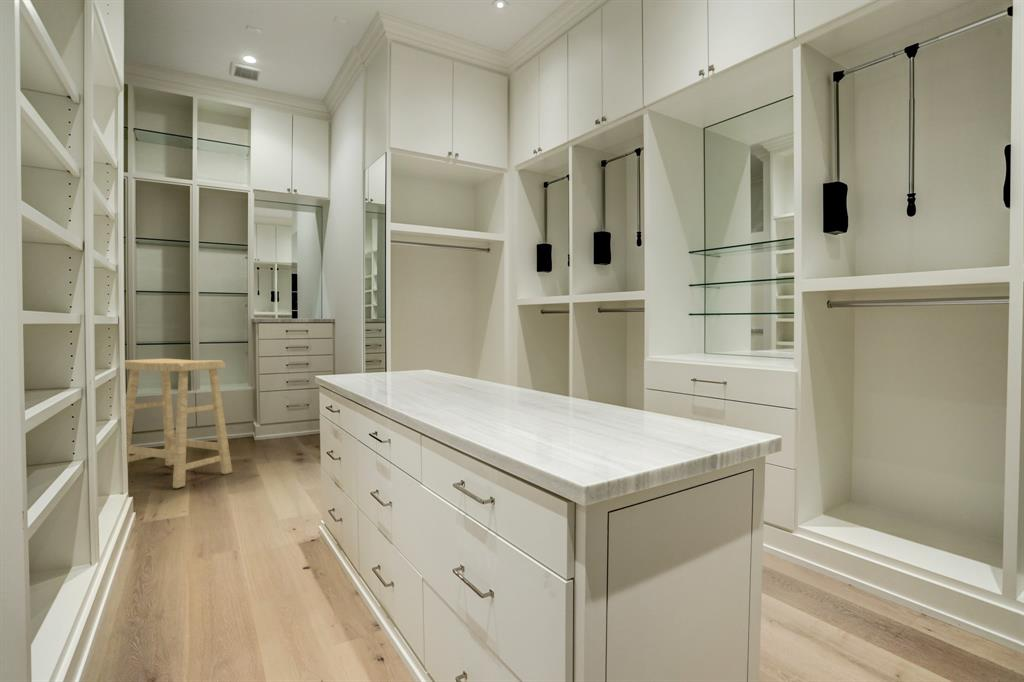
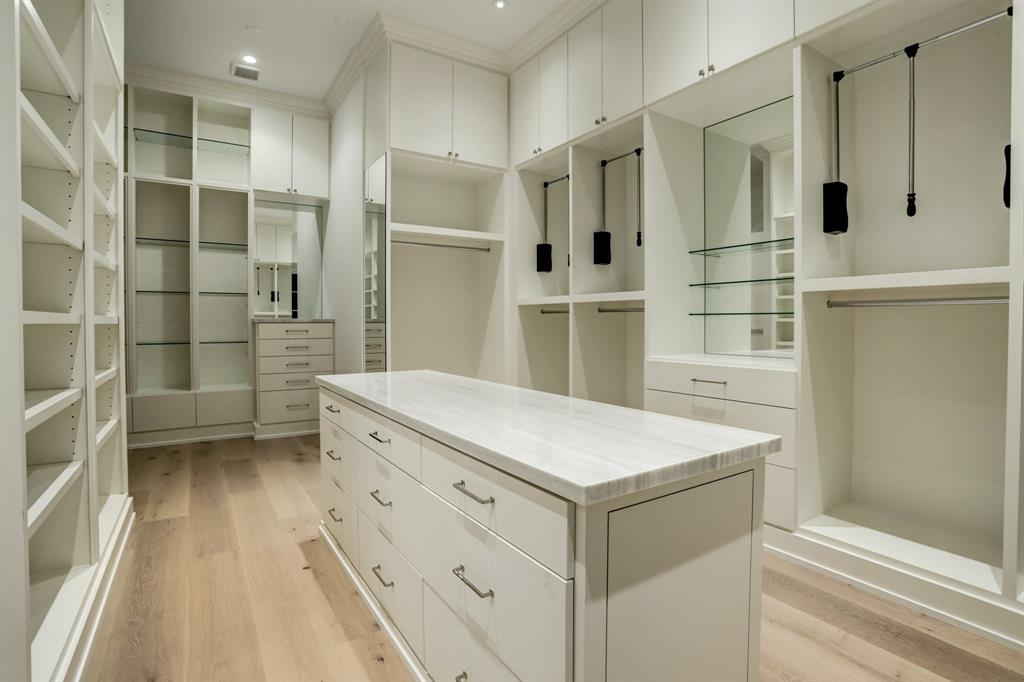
- stool [124,358,233,489]
